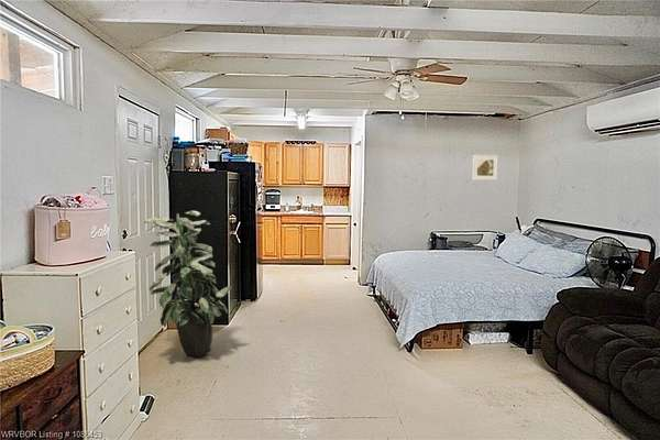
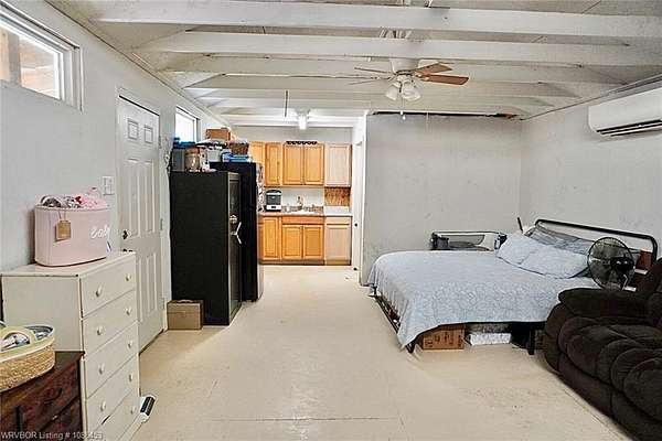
- indoor plant [143,210,233,358]
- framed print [471,154,499,182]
